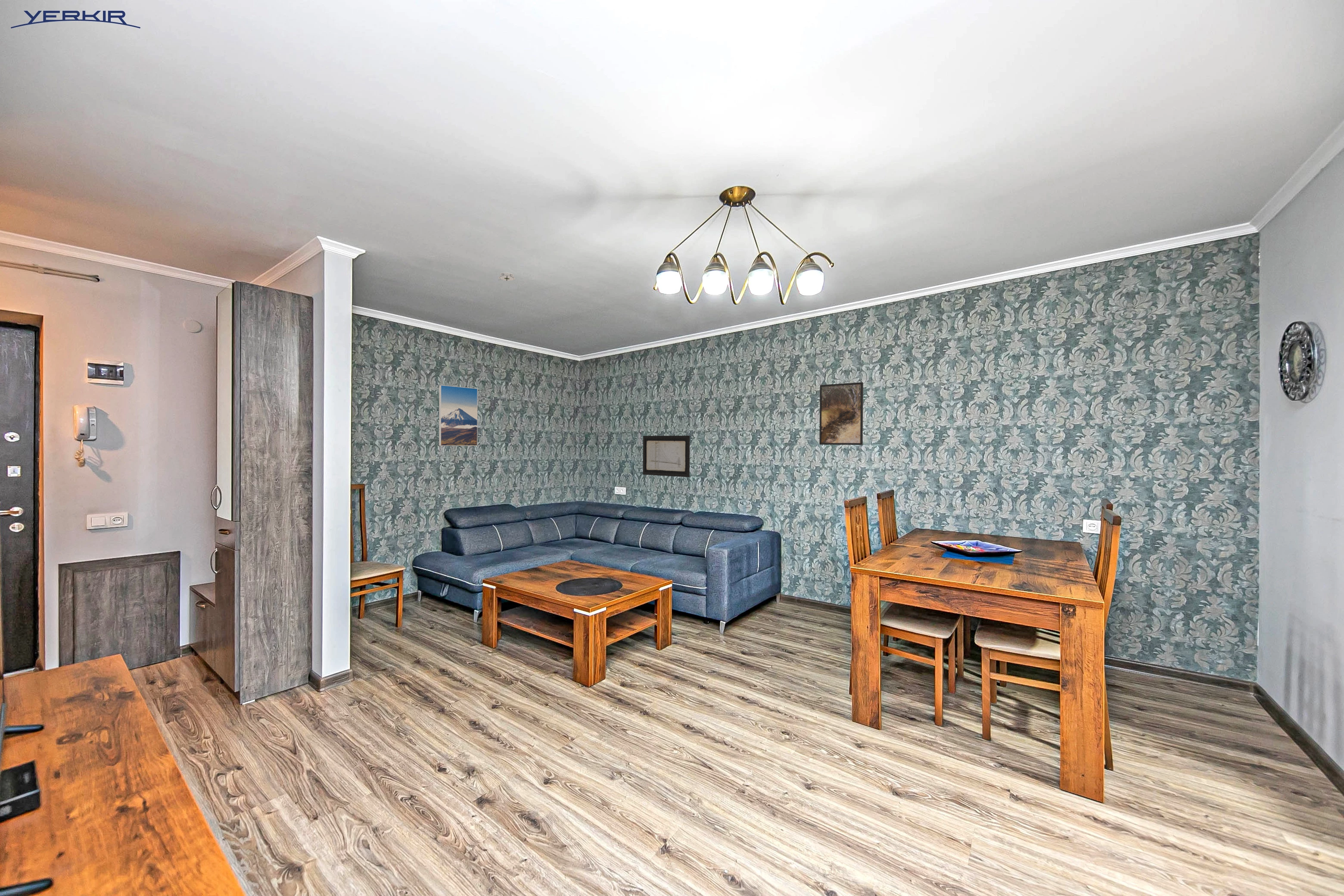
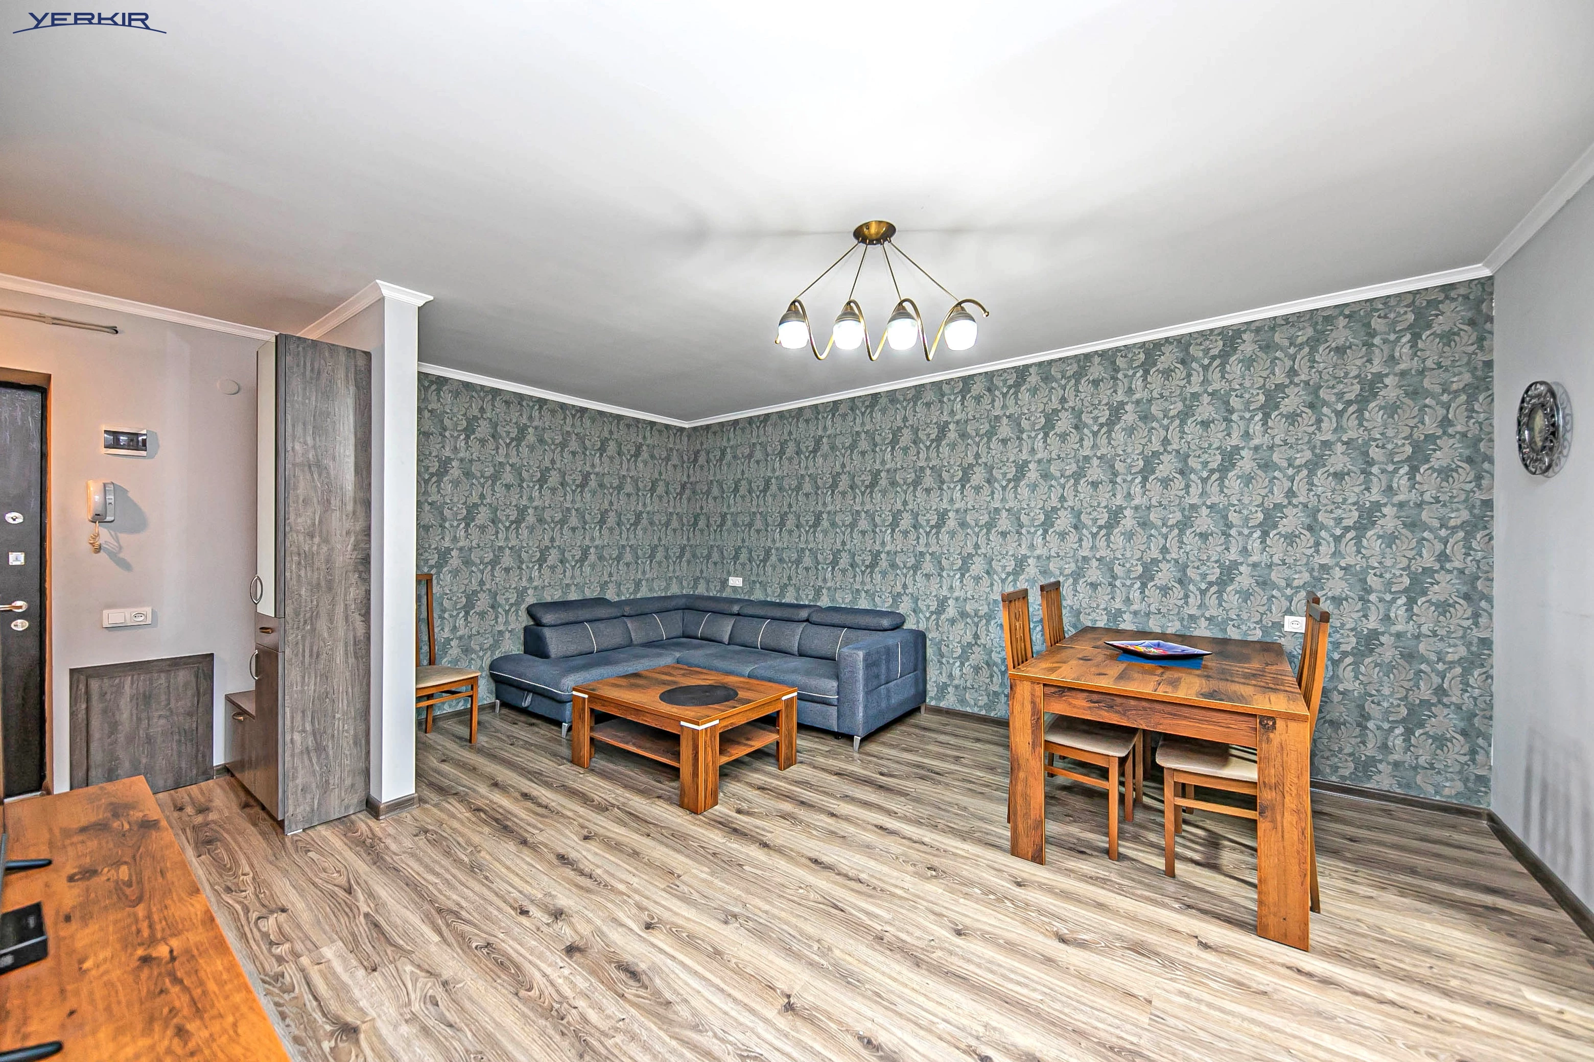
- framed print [819,382,864,445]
- wall art [642,435,690,478]
- smoke detector [498,272,516,281]
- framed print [439,385,478,446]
